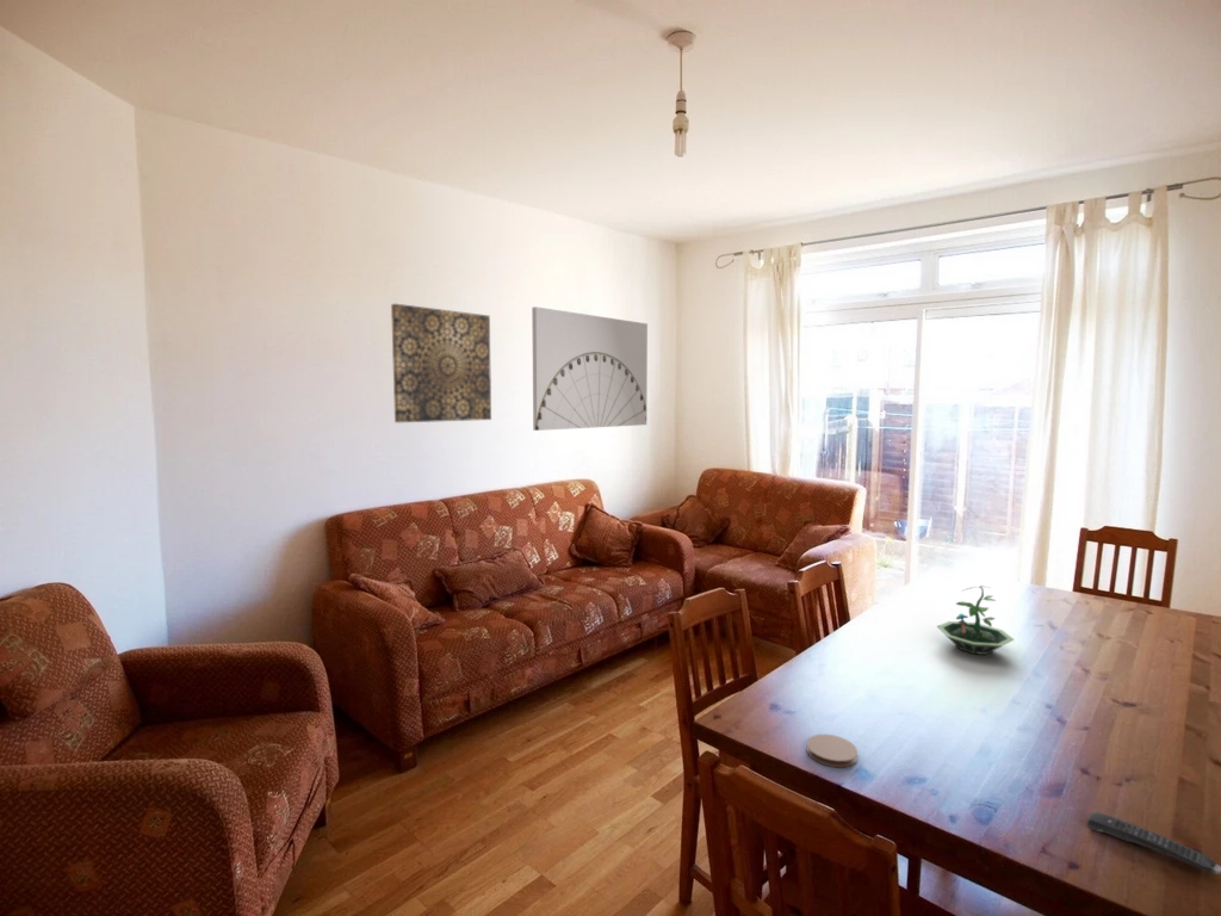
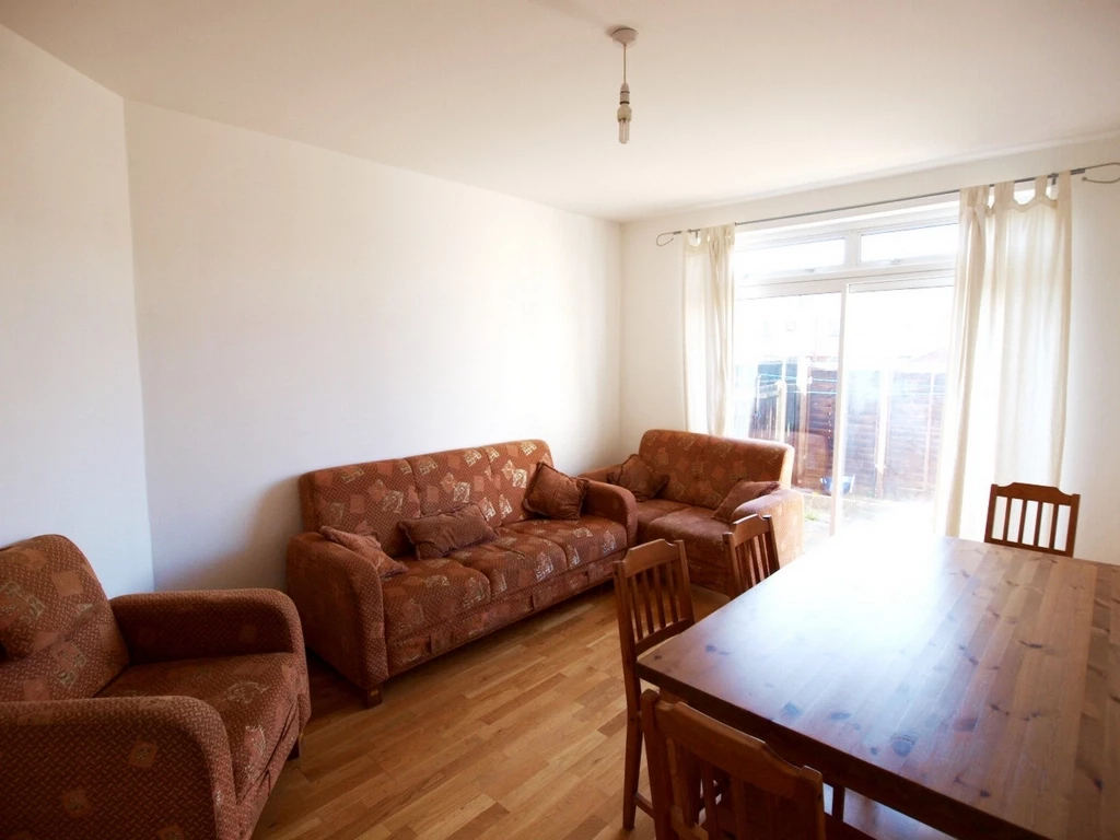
- coaster [805,734,859,768]
- wall art [390,303,492,423]
- remote control [1086,810,1221,875]
- terrarium [936,584,1016,656]
- wall art [531,305,649,432]
